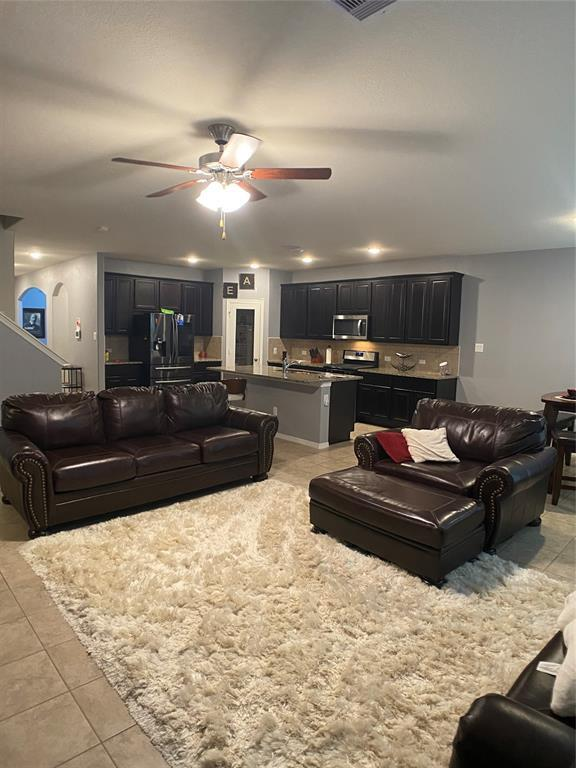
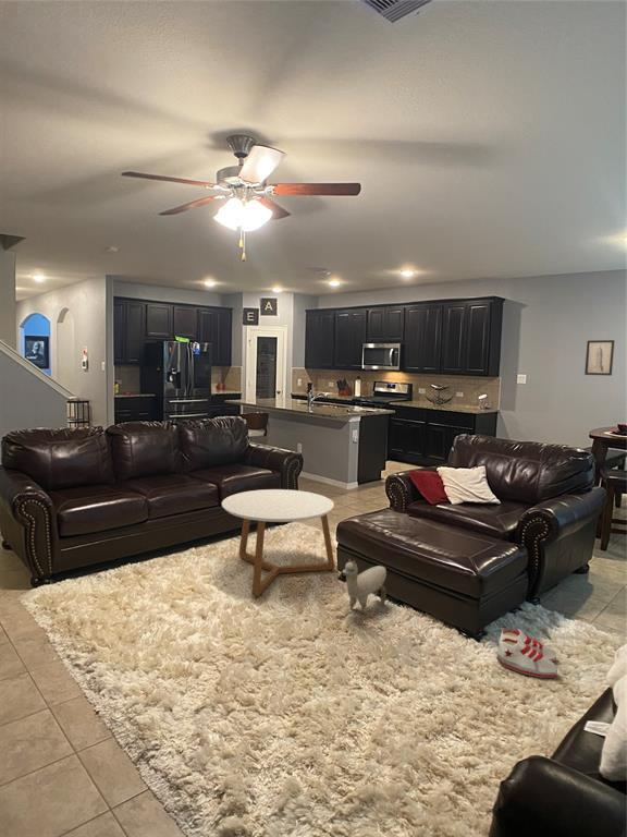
+ coffee table [221,488,335,597]
+ plush toy [342,558,388,614]
+ wall art [583,339,616,377]
+ shoe [495,629,558,679]
